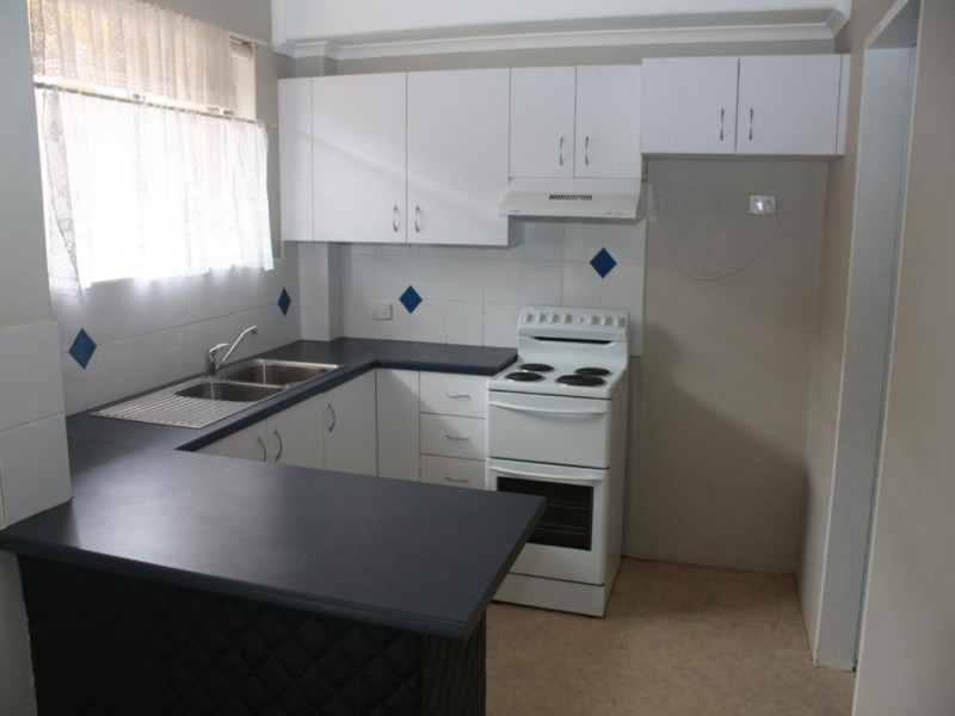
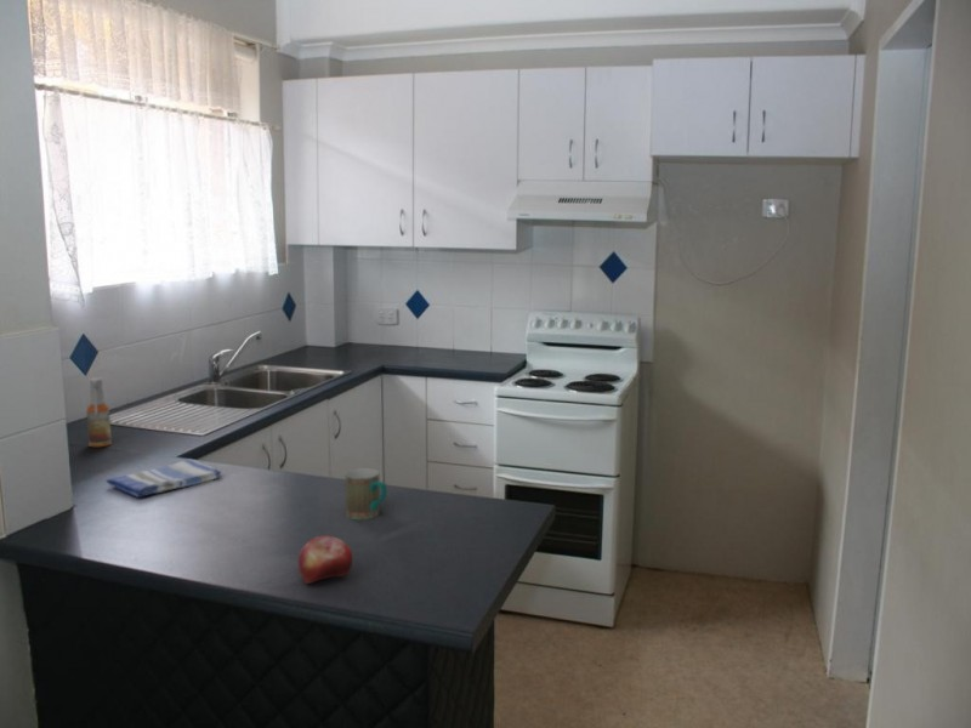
+ spray bottle [85,377,113,448]
+ dish towel [104,459,223,499]
+ mug [345,467,388,521]
+ fruit [297,535,353,585]
